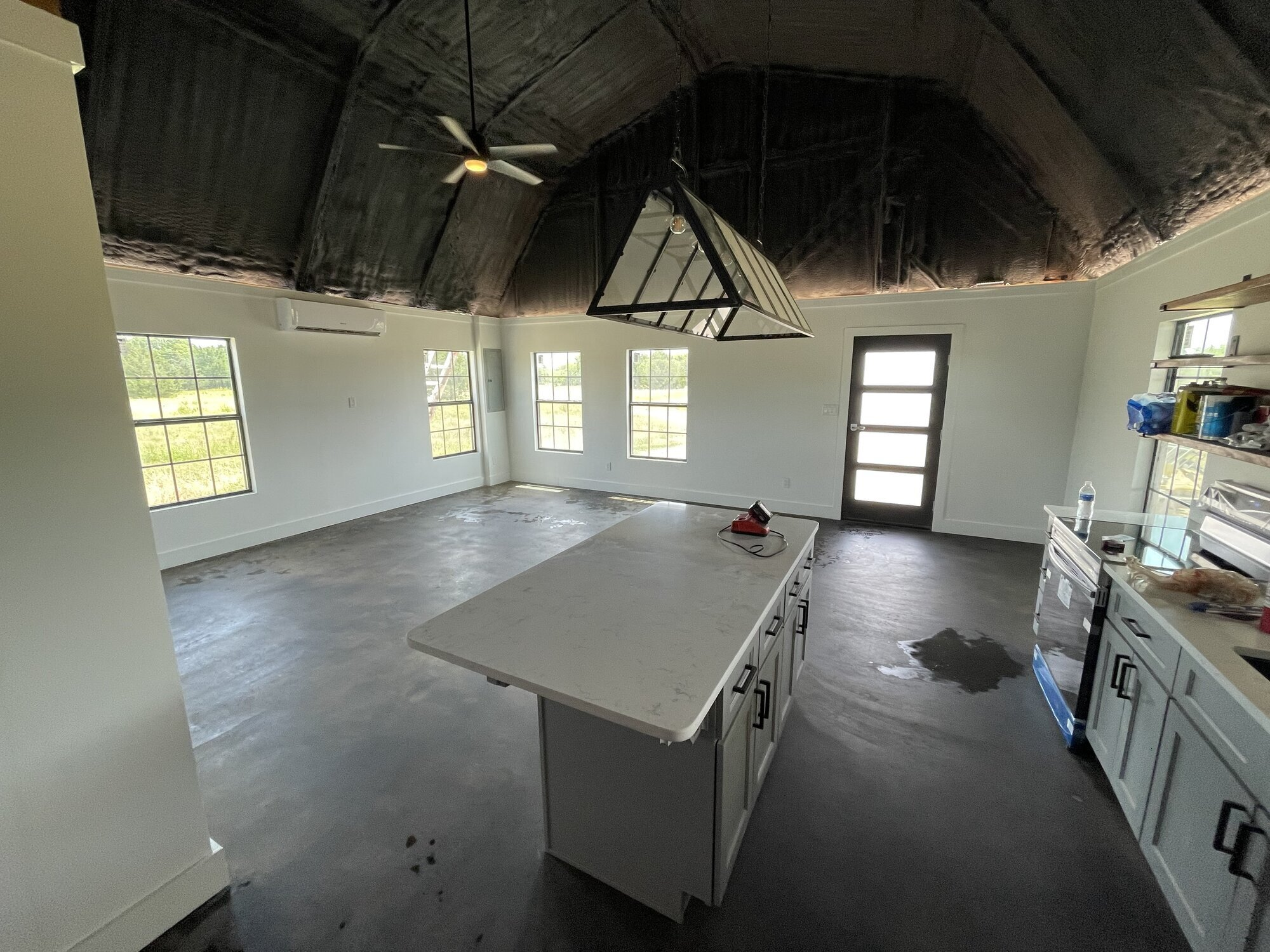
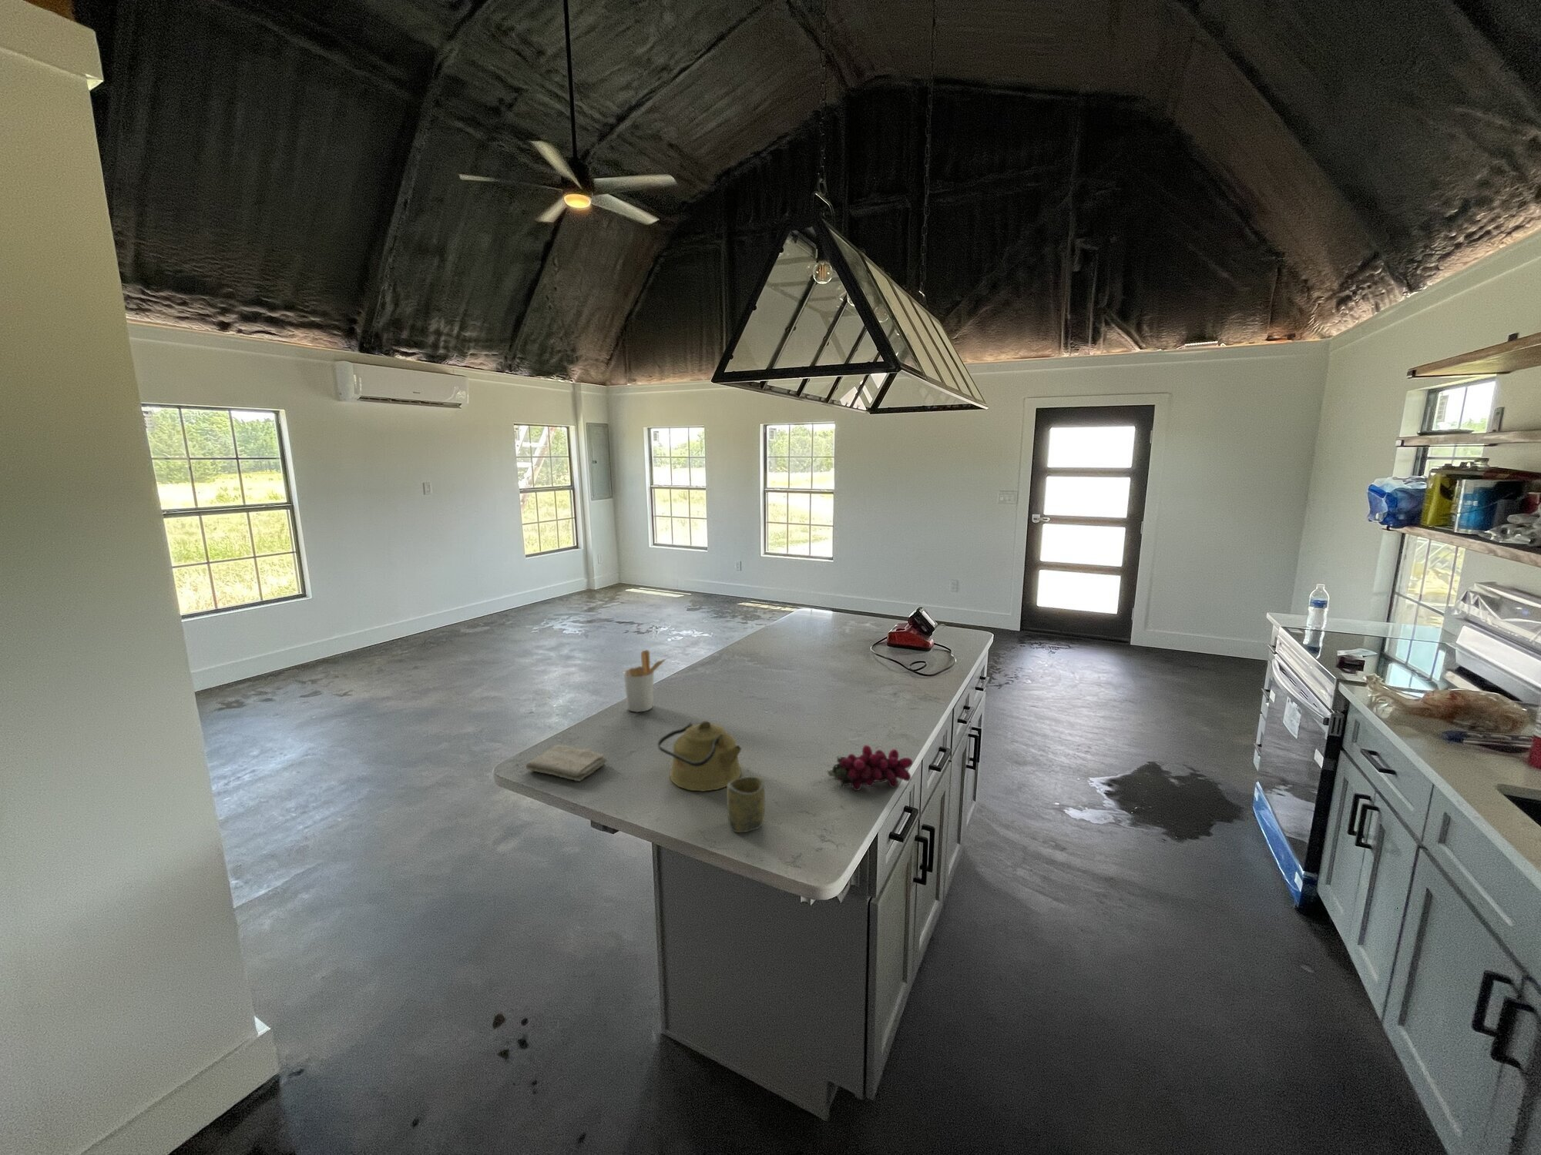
+ cup [726,775,766,833]
+ utensil holder [622,649,670,713]
+ kettle [656,719,743,792]
+ grapes [826,745,912,791]
+ washcloth [525,744,608,783]
